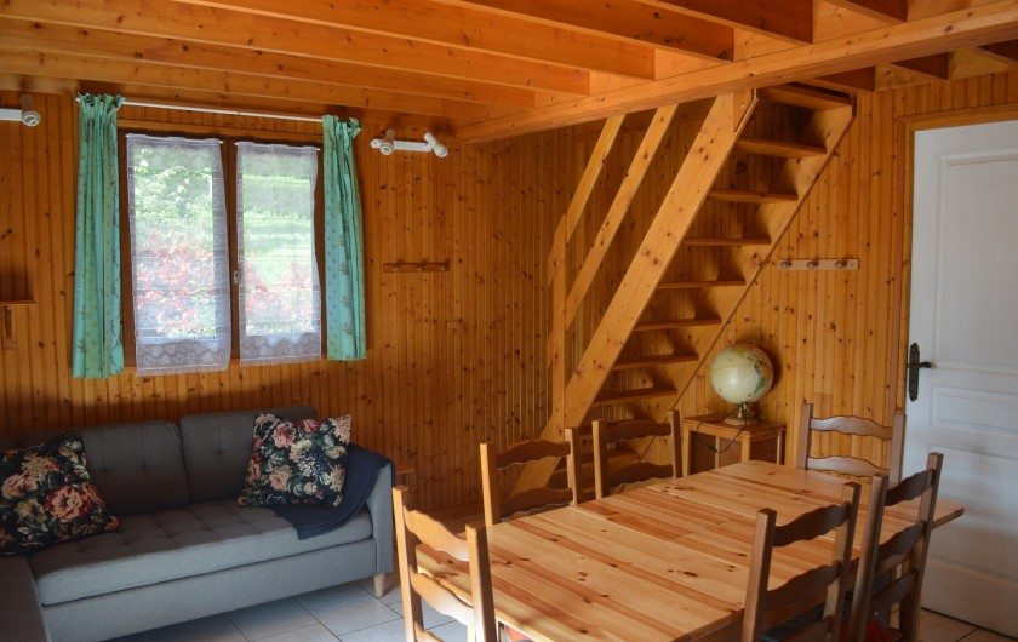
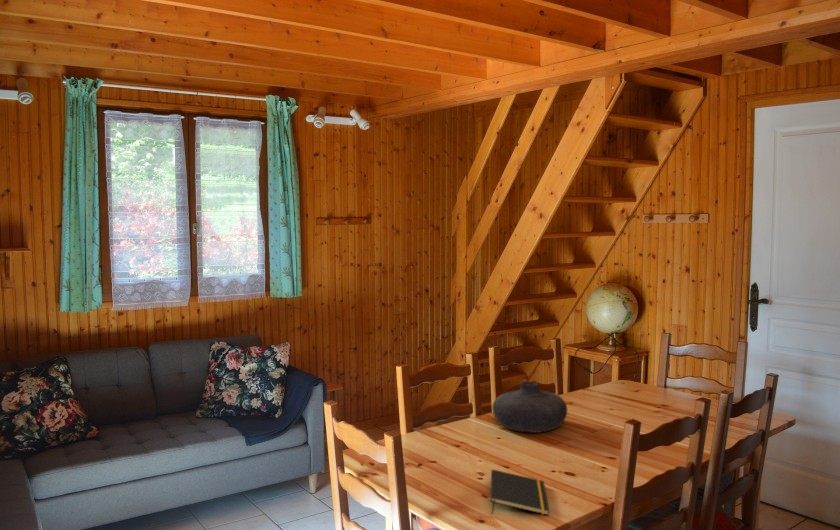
+ vase [491,381,568,434]
+ notepad [490,468,550,516]
